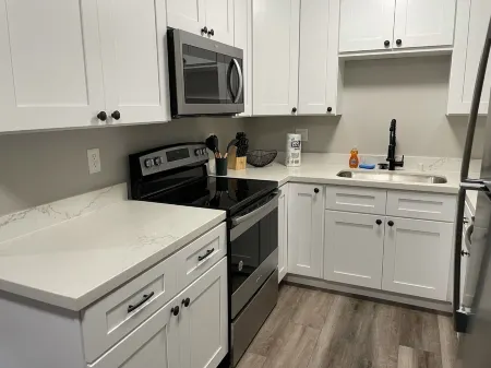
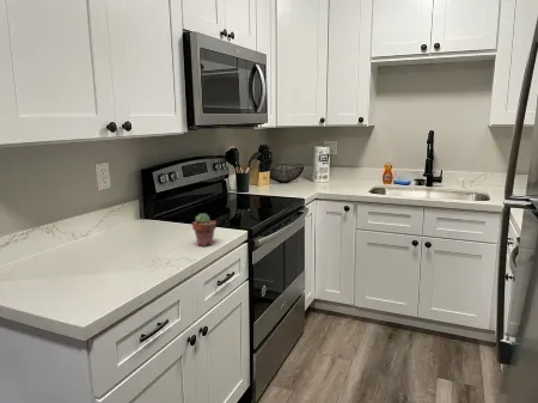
+ potted succulent [191,213,218,248]
